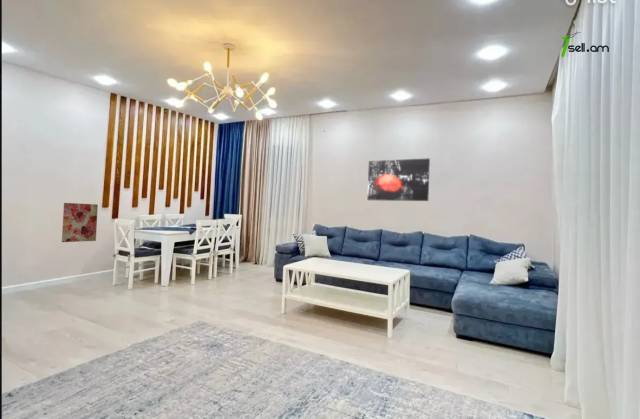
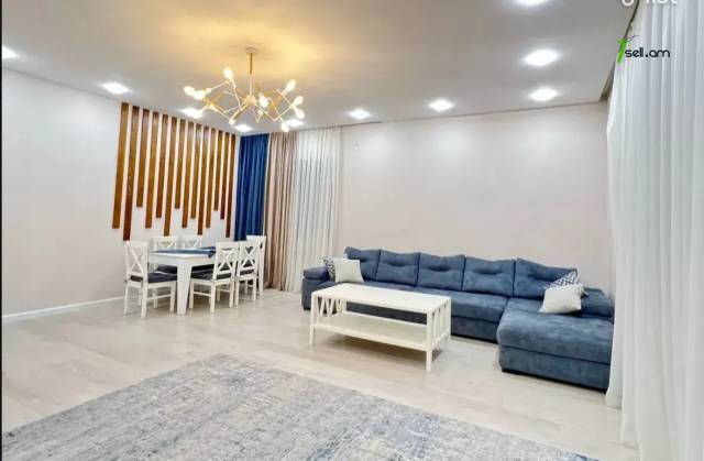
- wall art [366,157,431,202]
- wall art [61,202,99,243]
